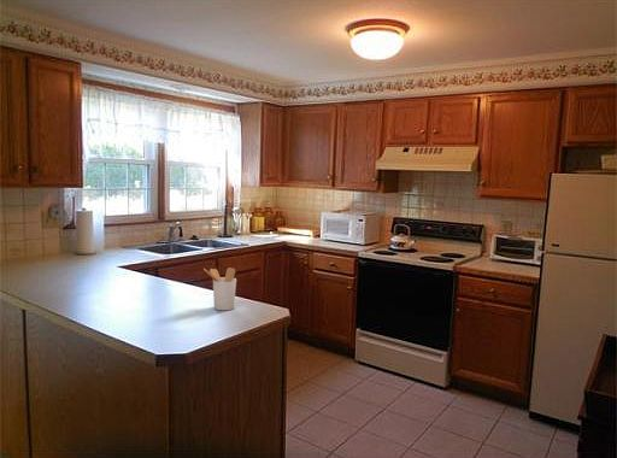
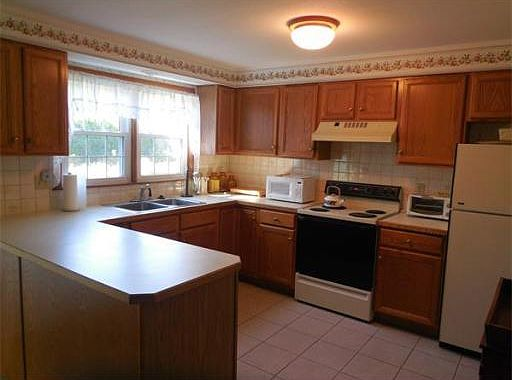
- utensil holder [202,266,237,311]
